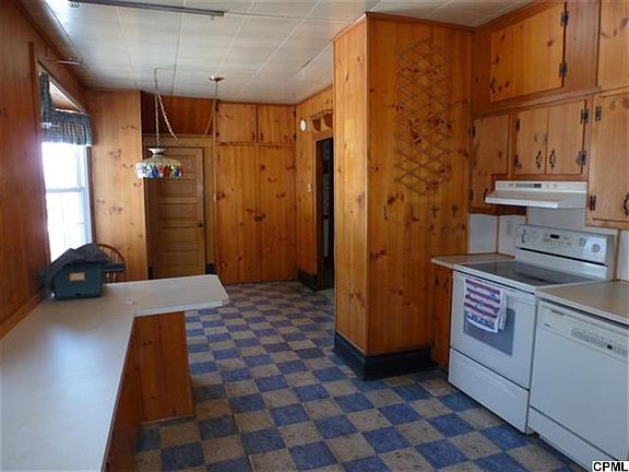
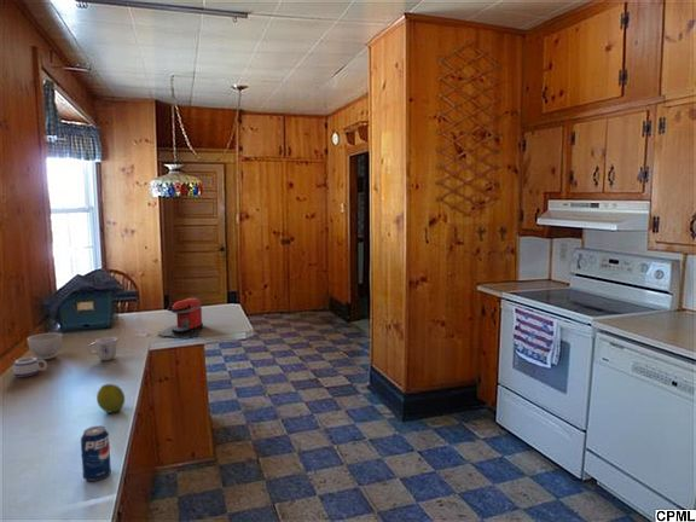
+ mug [12,356,48,378]
+ coffee maker [156,296,204,340]
+ mug [87,336,118,361]
+ beverage can [80,425,112,482]
+ fruit [95,383,126,414]
+ bowl [27,331,64,360]
